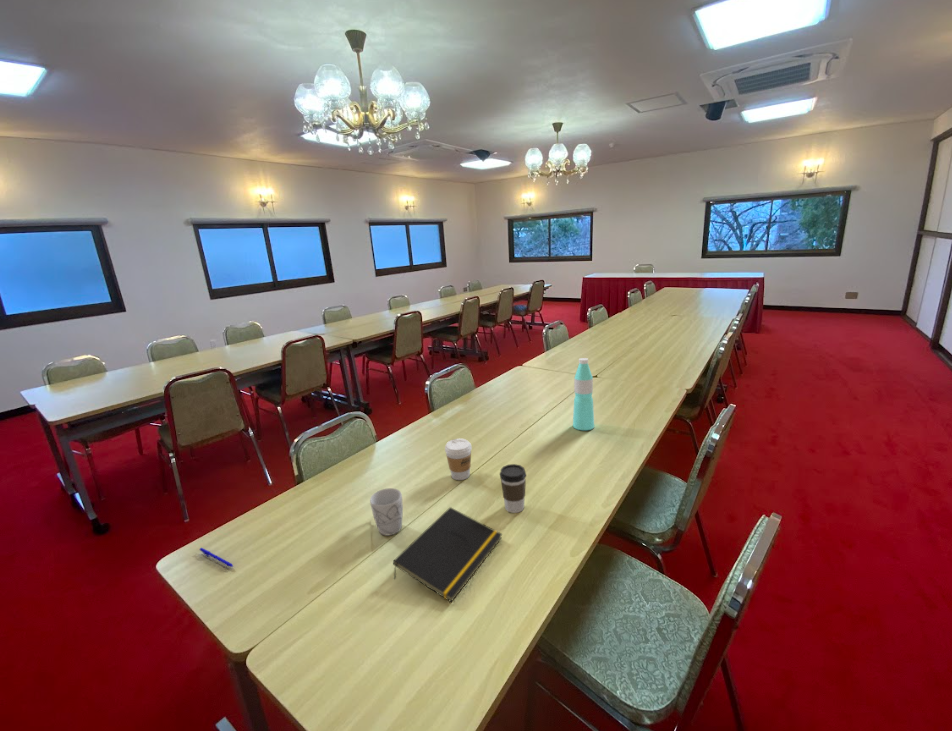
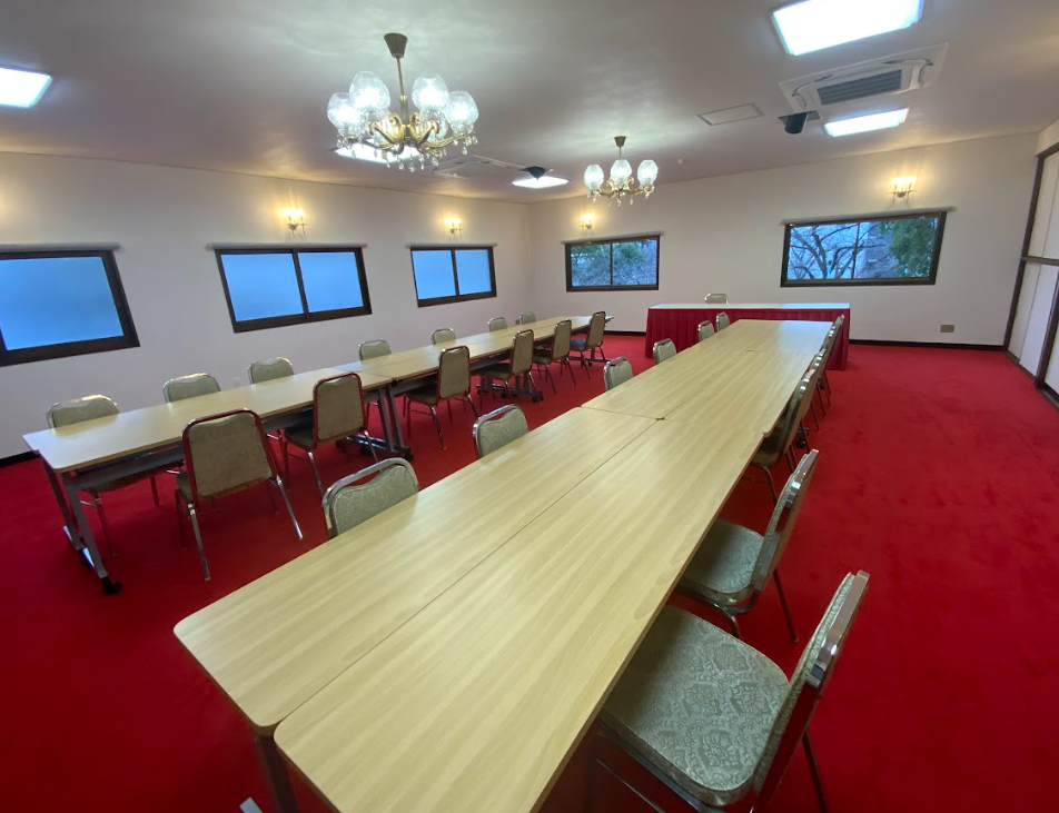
- water bottle [572,357,595,431]
- coffee cup [444,438,473,481]
- mug [369,487,404,536]
- coffee cup [499,463,527,514]
- notepad [392,506,503,603]
- pen [199,547,234,568]
